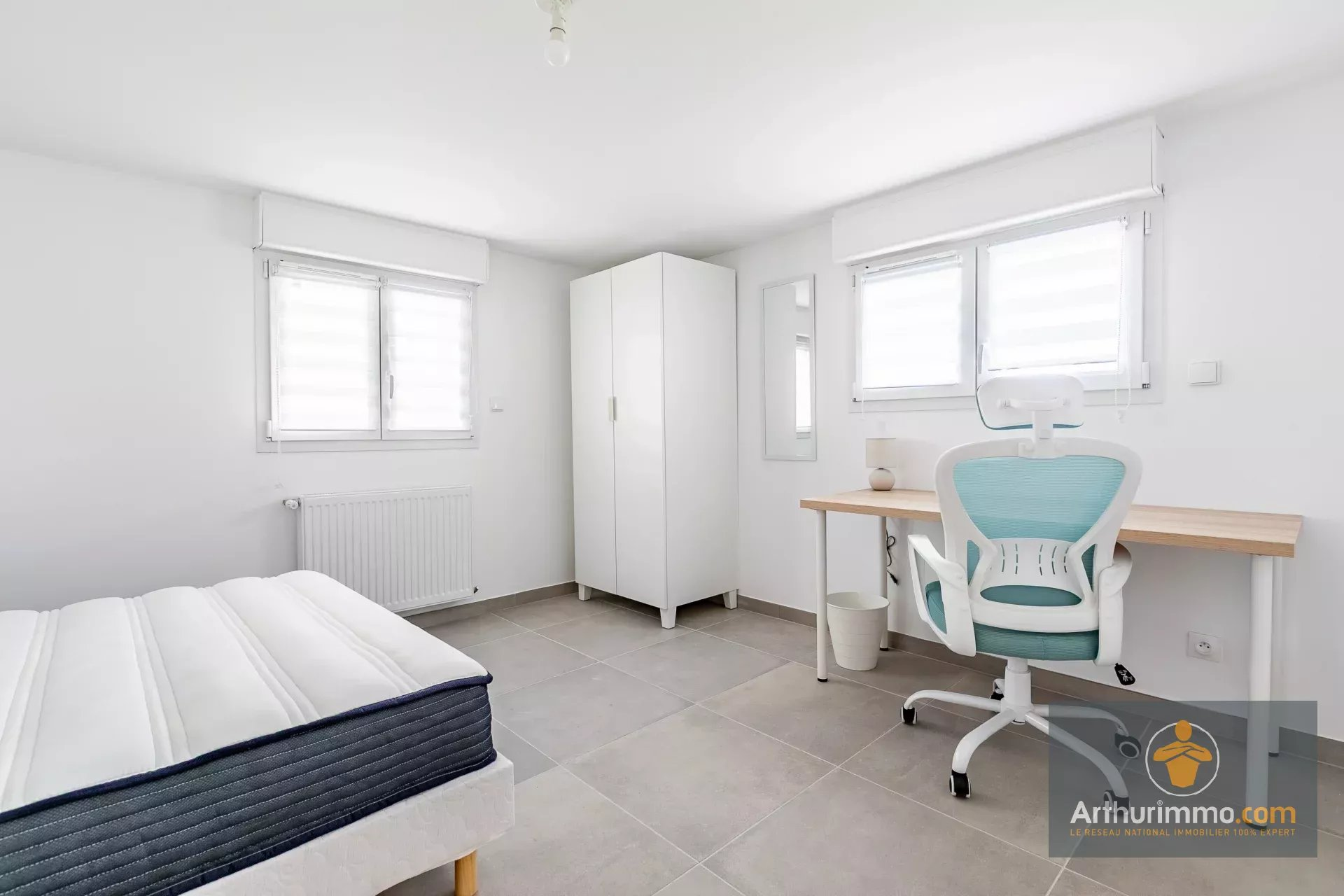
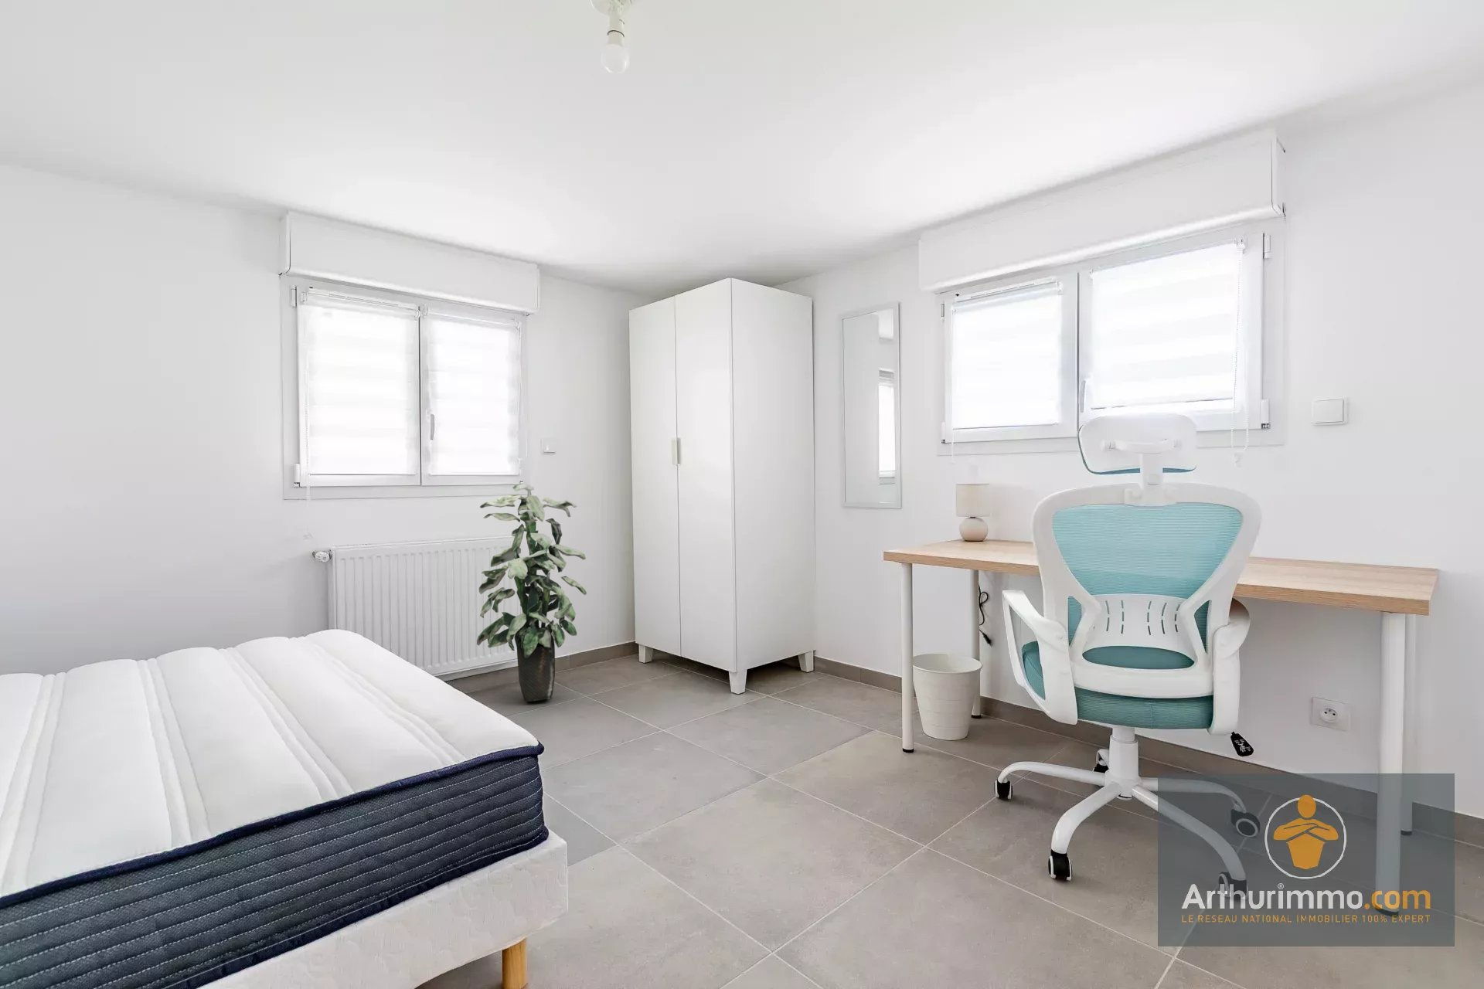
+ indoor plant [476,483,587,702]
